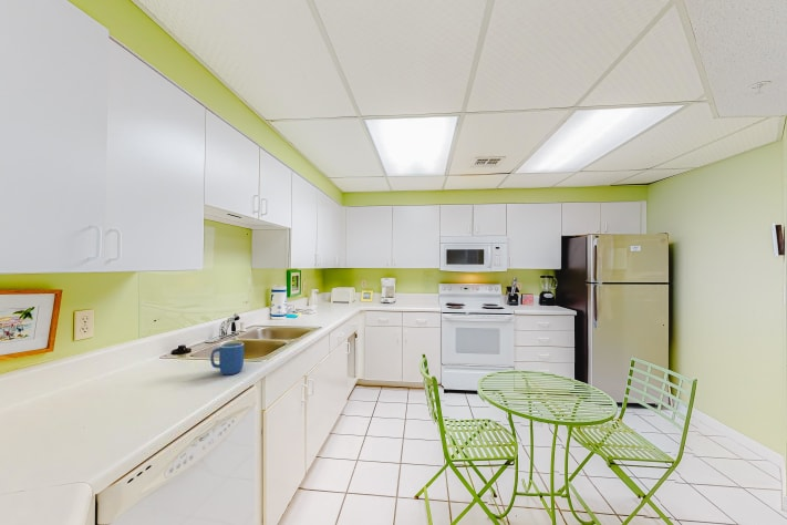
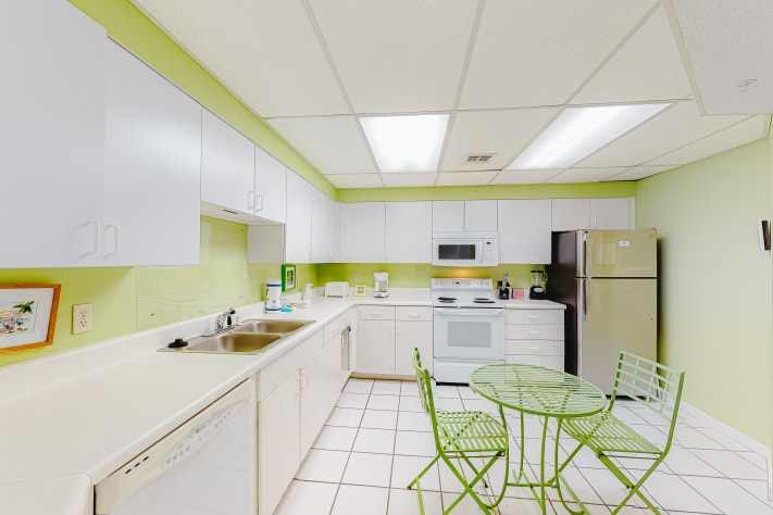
- mug [209,341,245,375]
